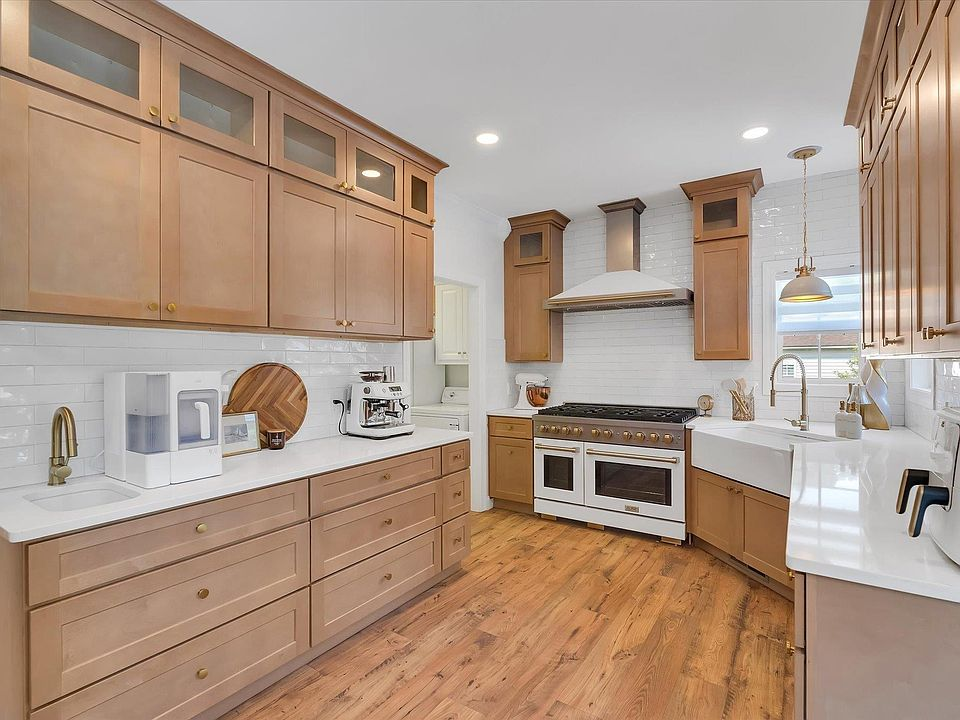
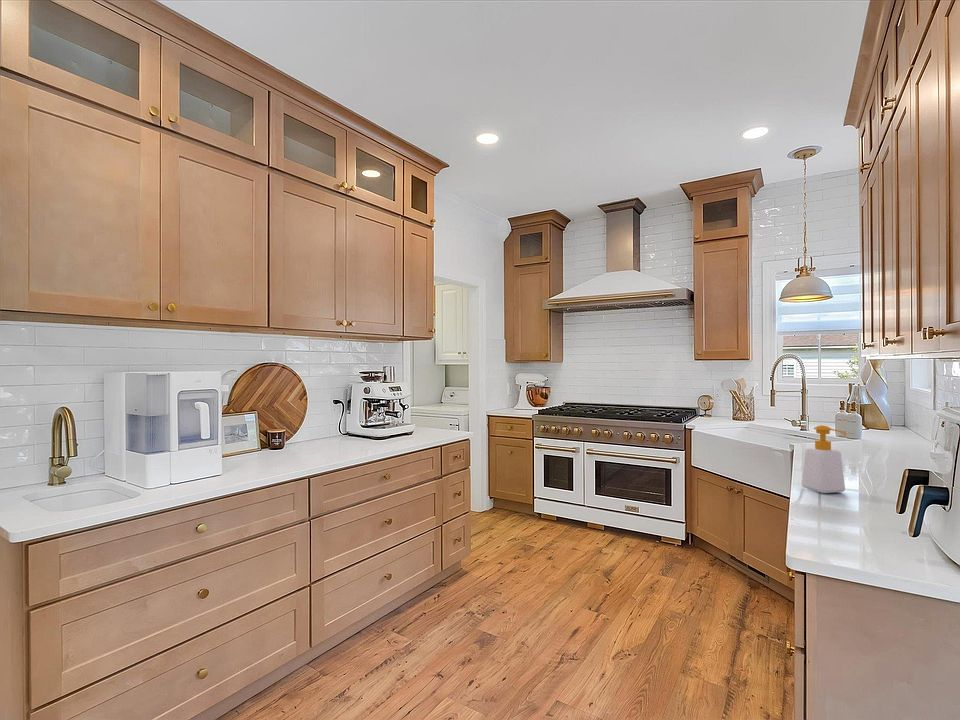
+ soap bottle [801,424,848,494]
